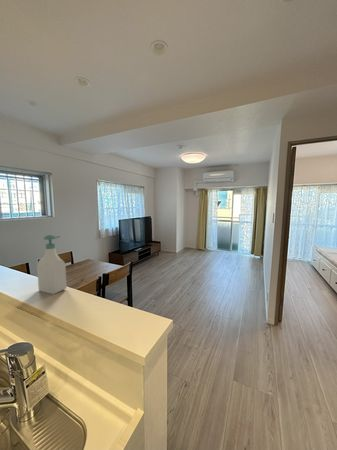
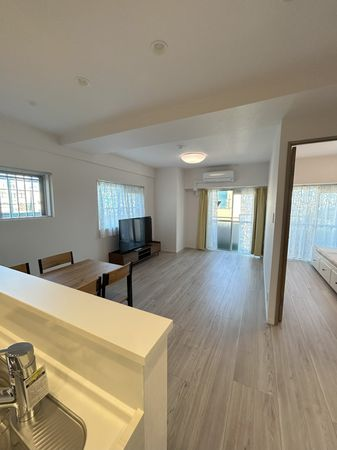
- soap bottle [36,234,68,295]
